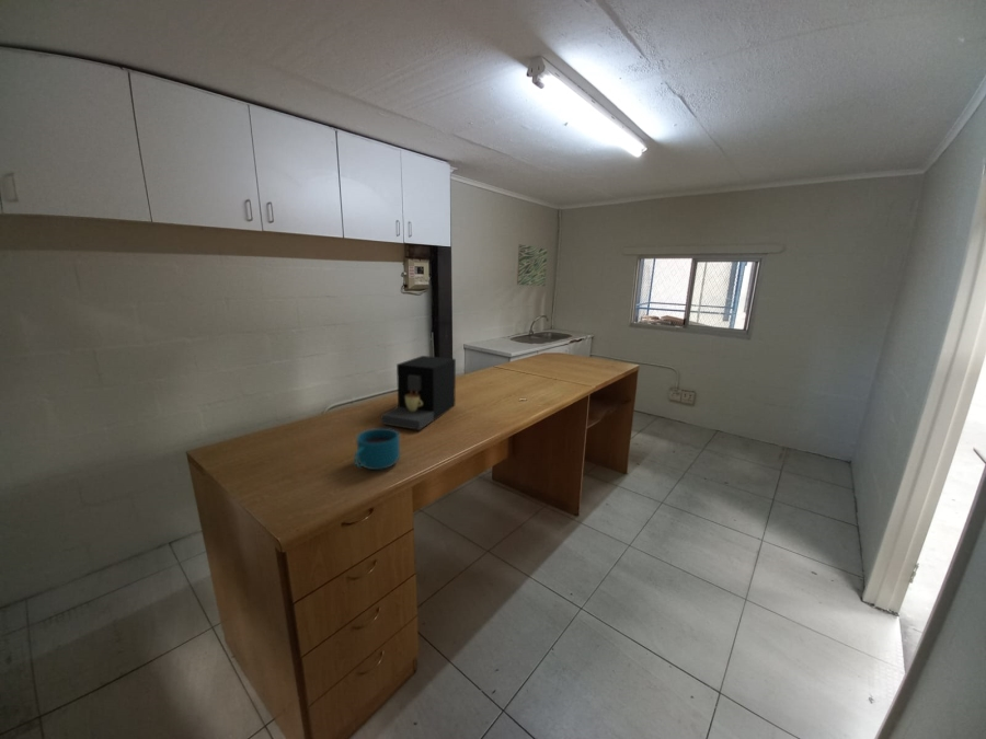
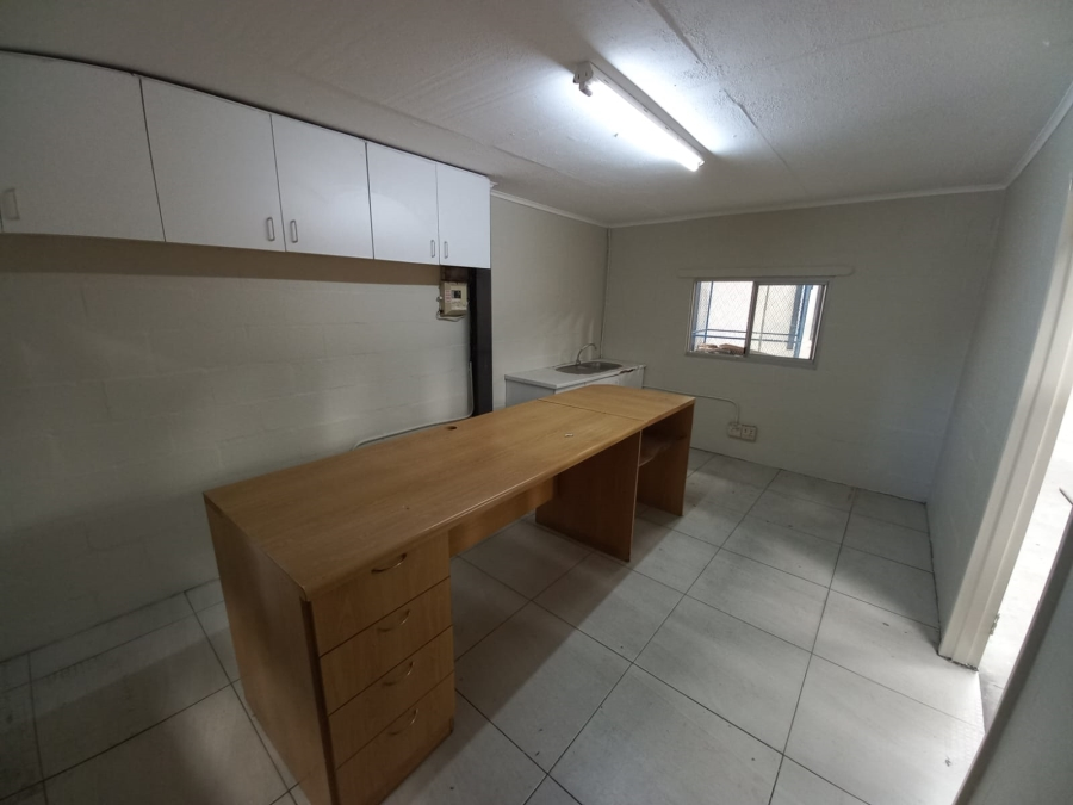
- cup [354,427,401,471]
- wall art [516,243,548,287]
- coffee maker [380,355,457,431]
